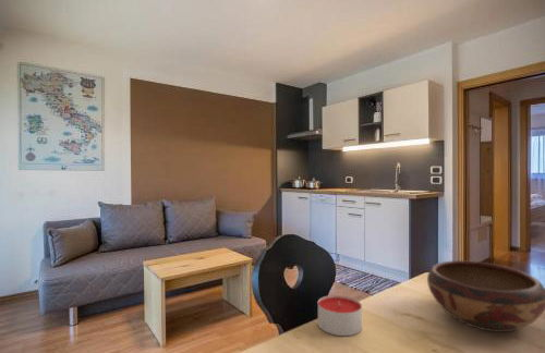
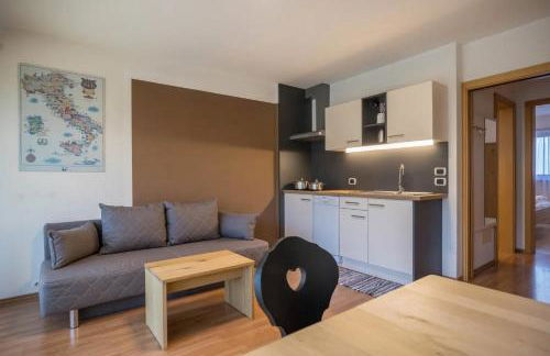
- decorative bowl [426,259,545,333]
- candle [317,294,363,337]
